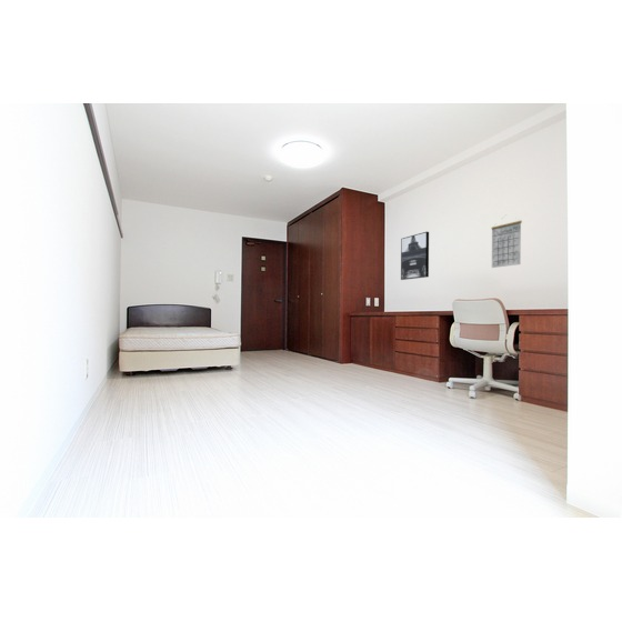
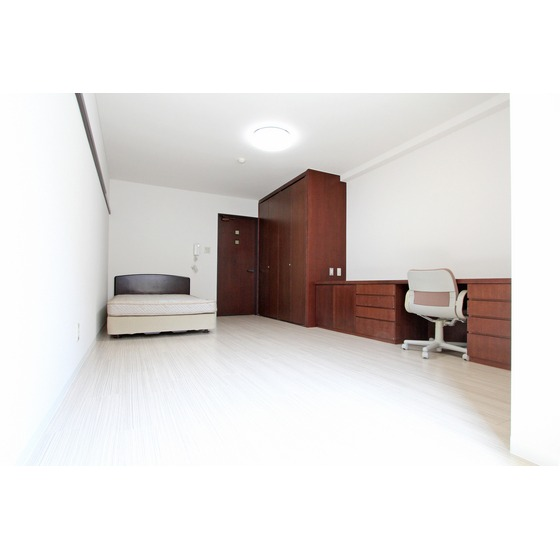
- wall art [400,231,430,281]
- calendar [490,214,523,269]
